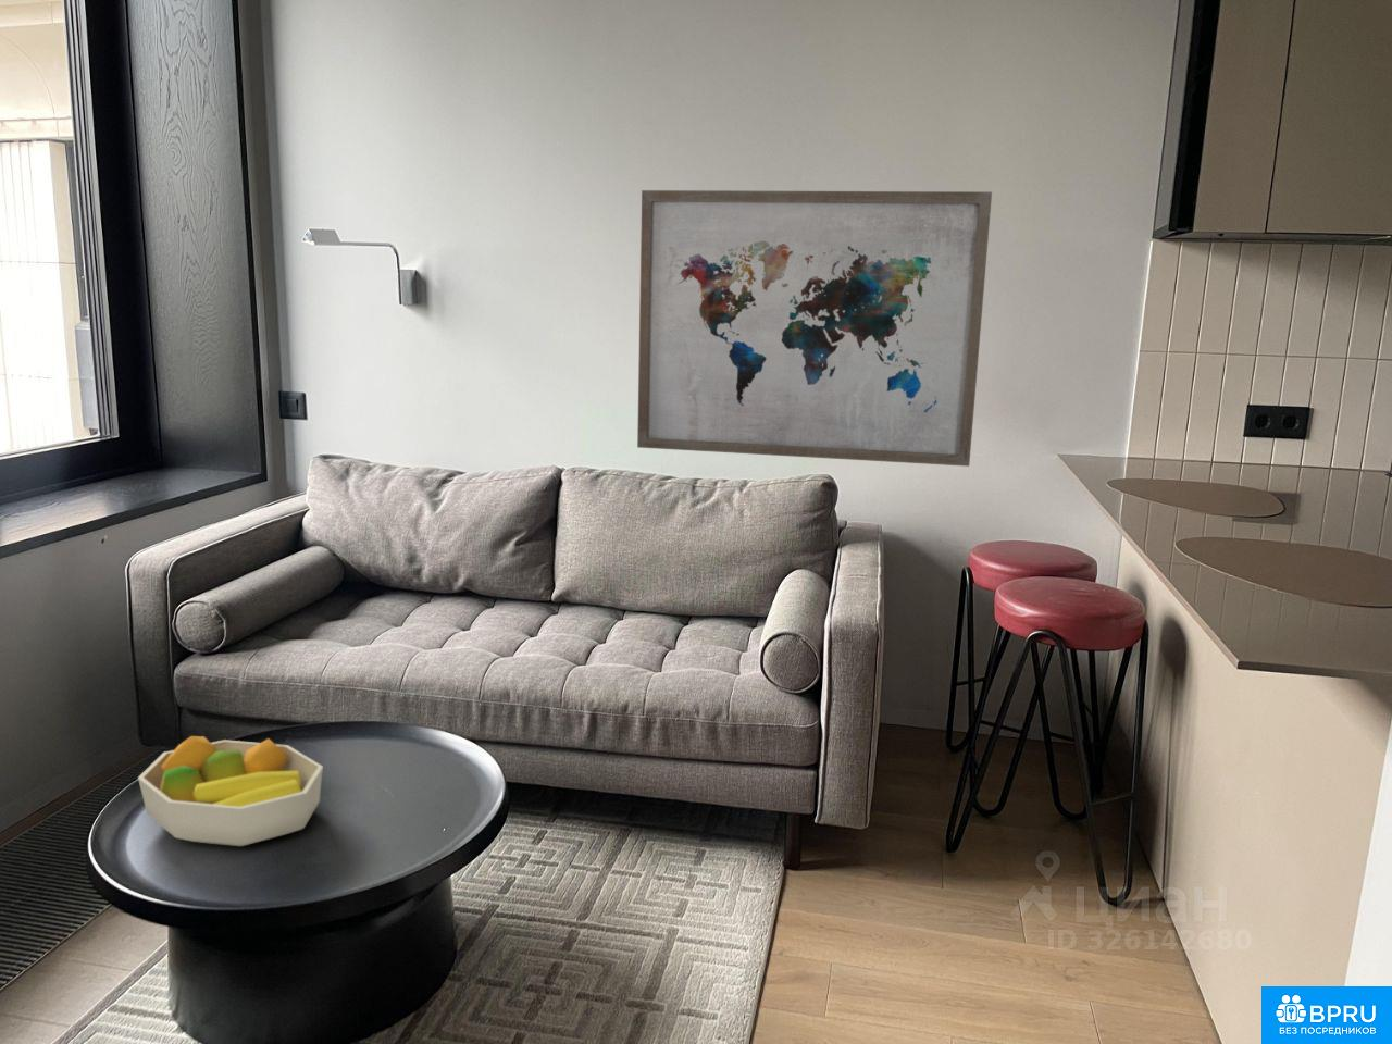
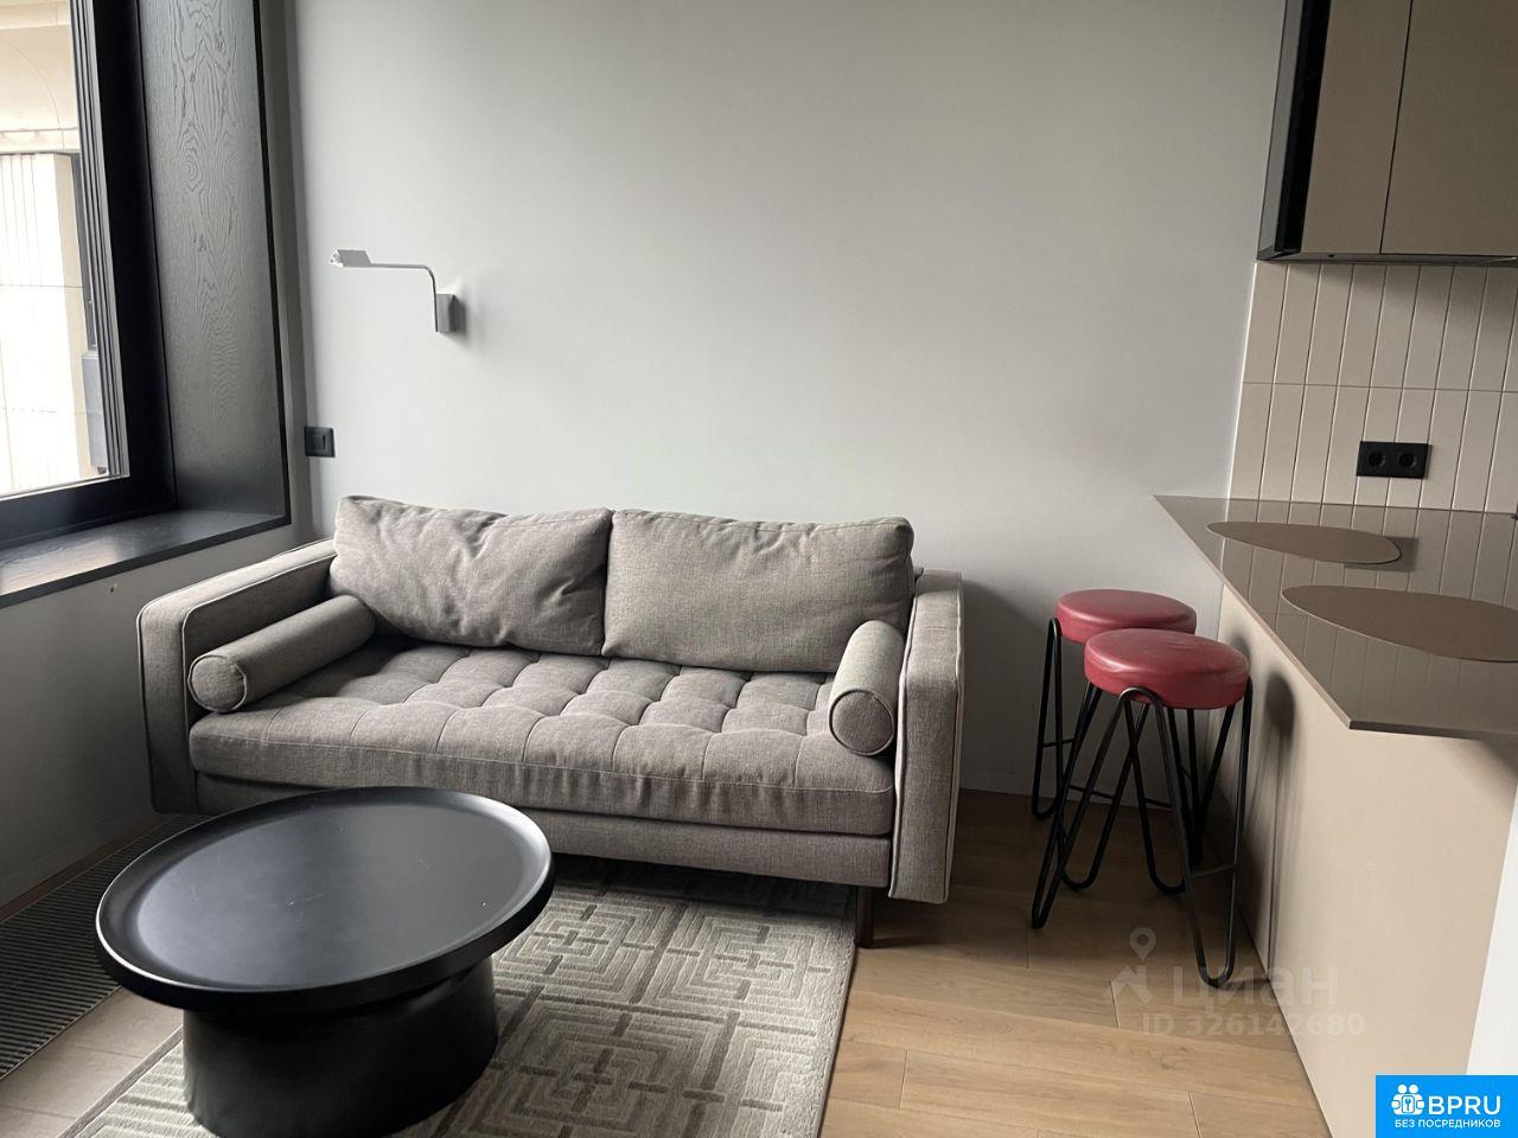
- wall art [636,190,993,467]
- fruit bowl [137,735,324,848]
